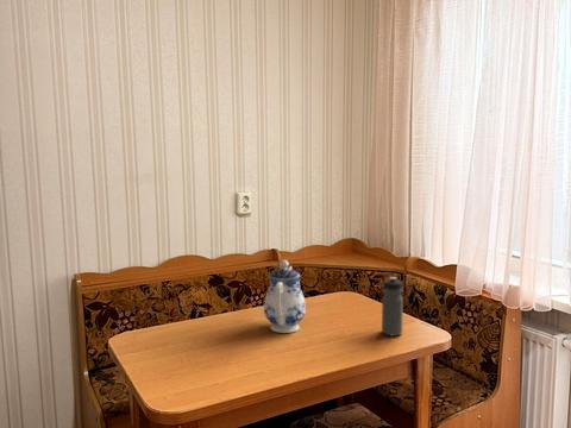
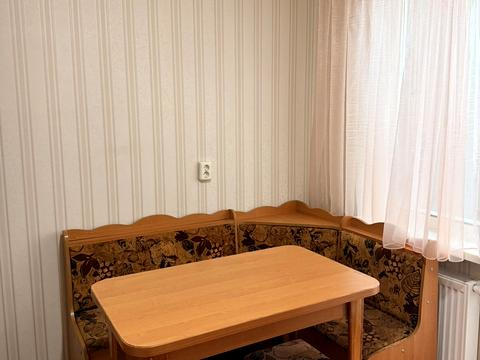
- water bottle [381,276,404,336]
- teapot [263,259,307,334]
